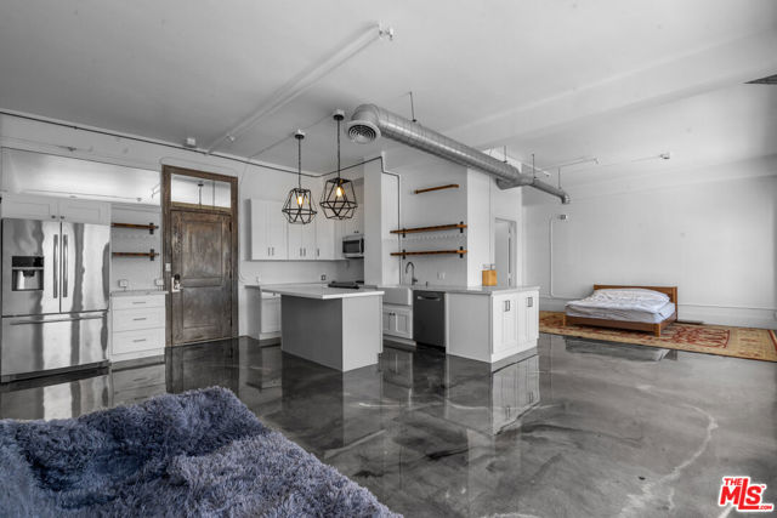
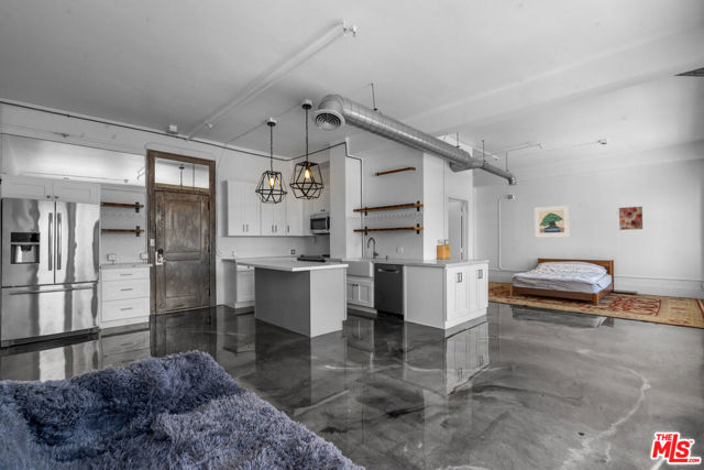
+ wall art [618,206,644,231]
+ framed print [534,204,571,239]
